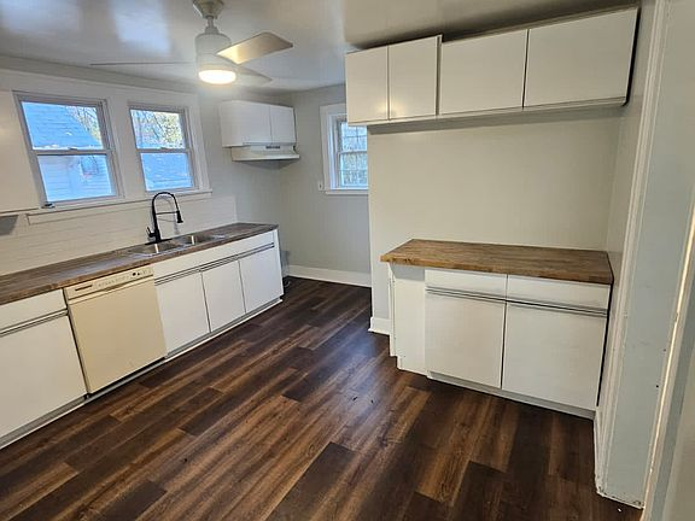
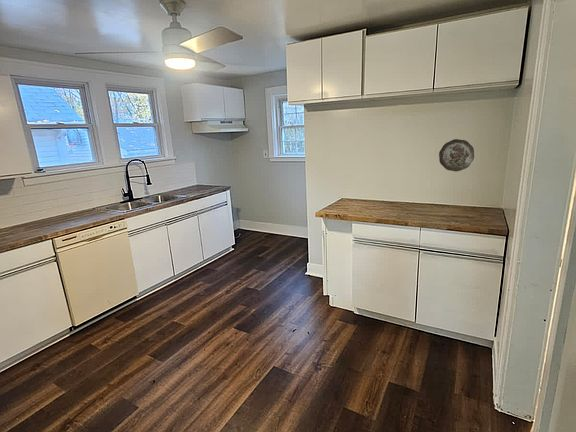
+ decorative plate [438,138,475,172]
